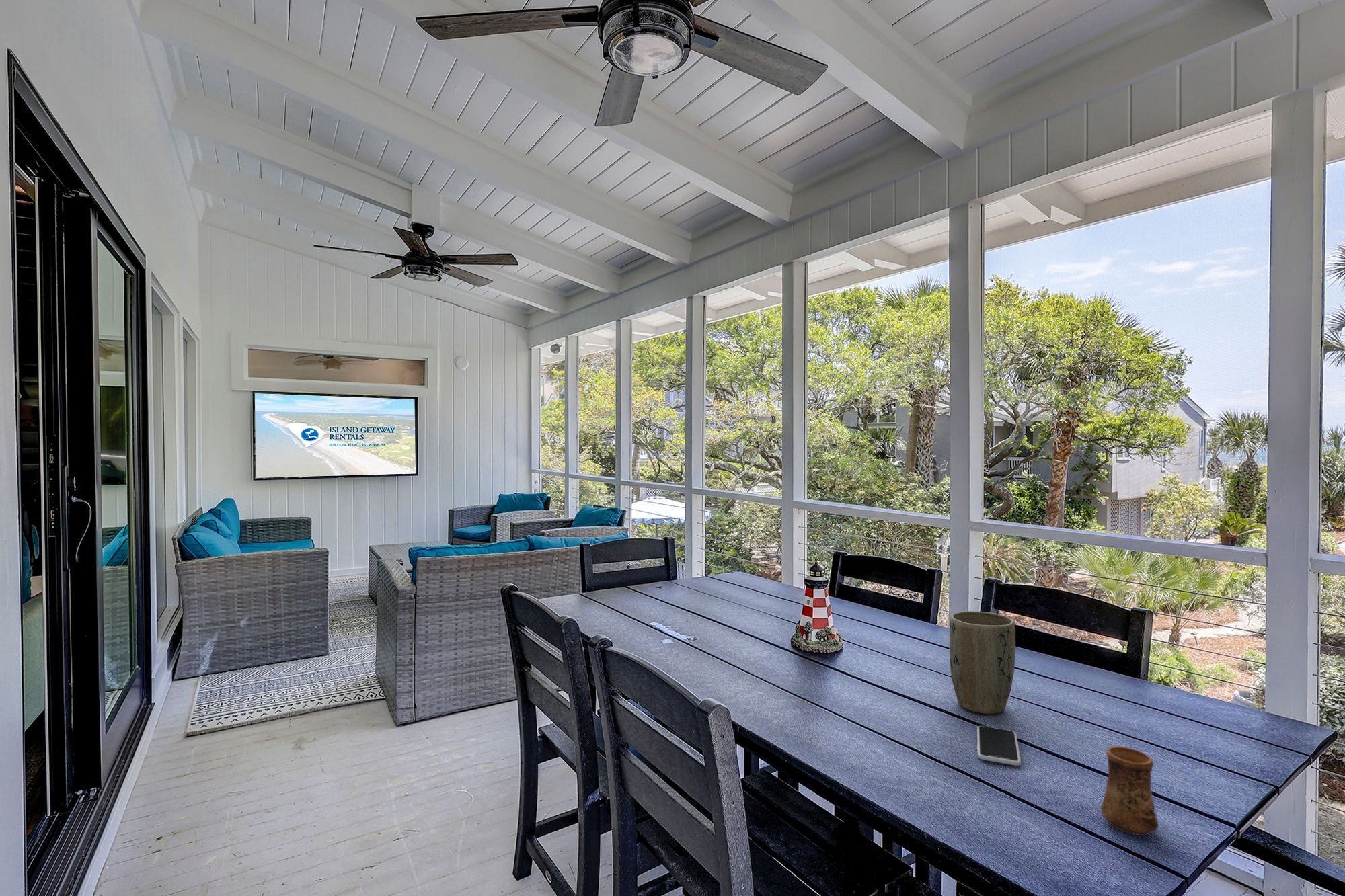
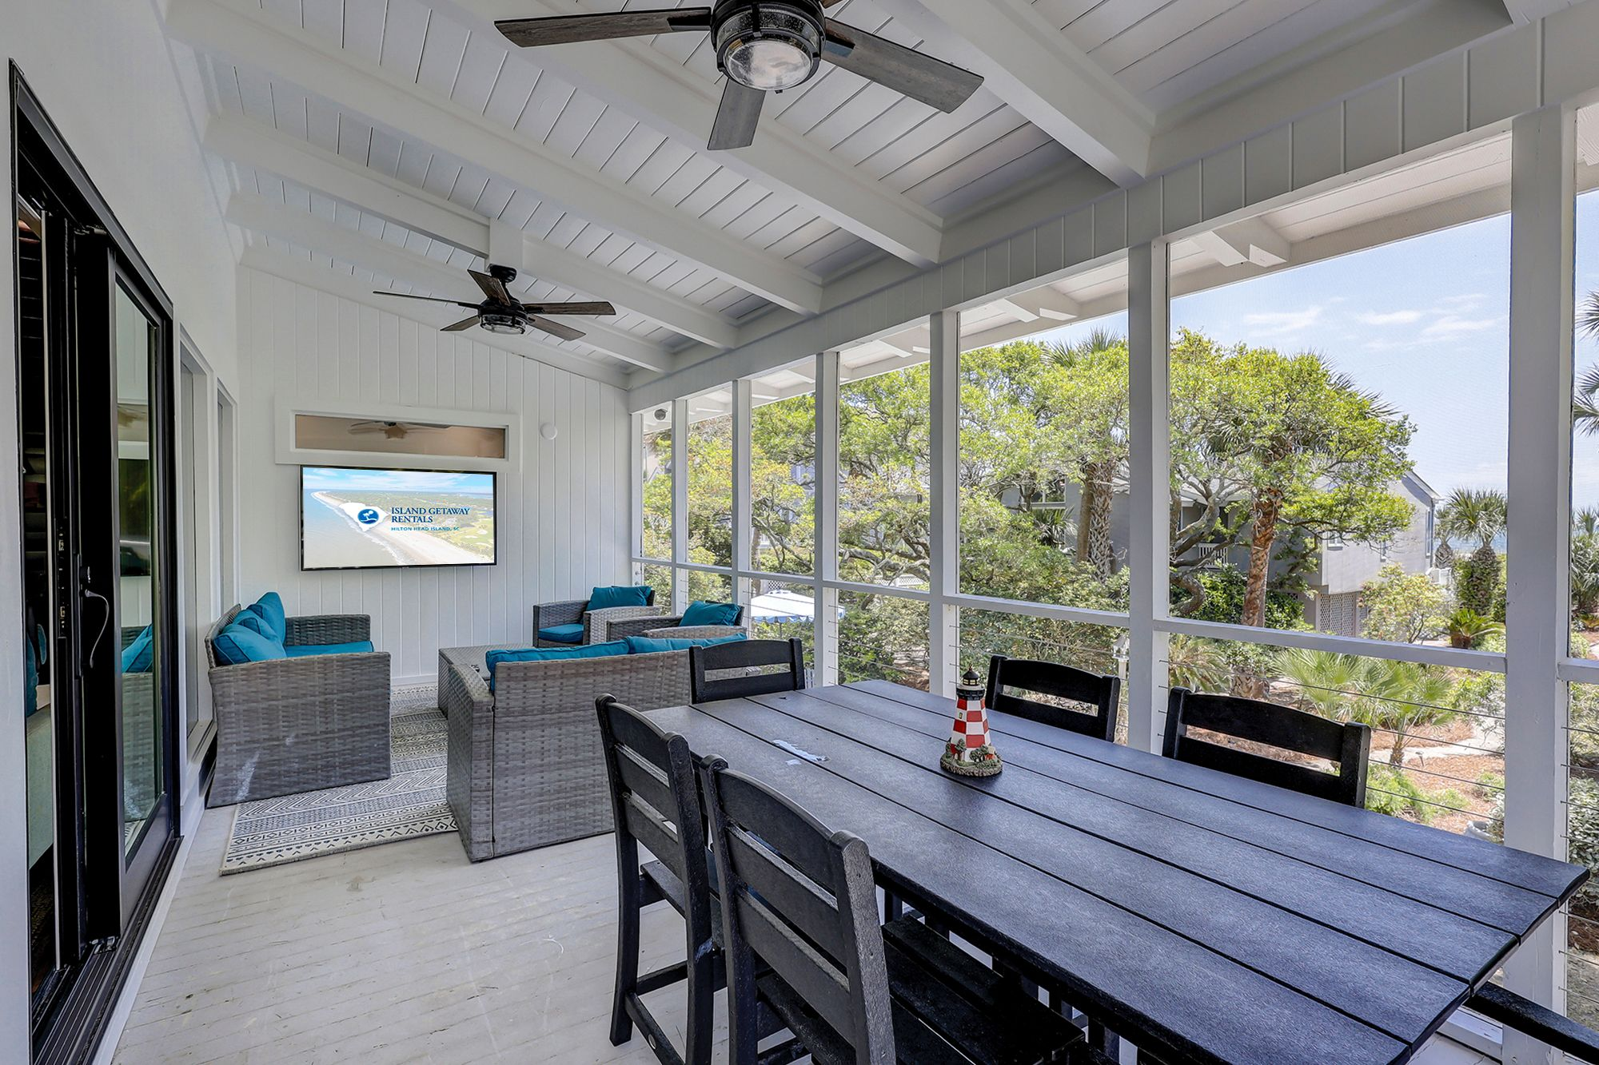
- plant pot [949,610,1016,715]
- cup [1100,746,1159,836]
- smartphone [976,725,1022,766]
